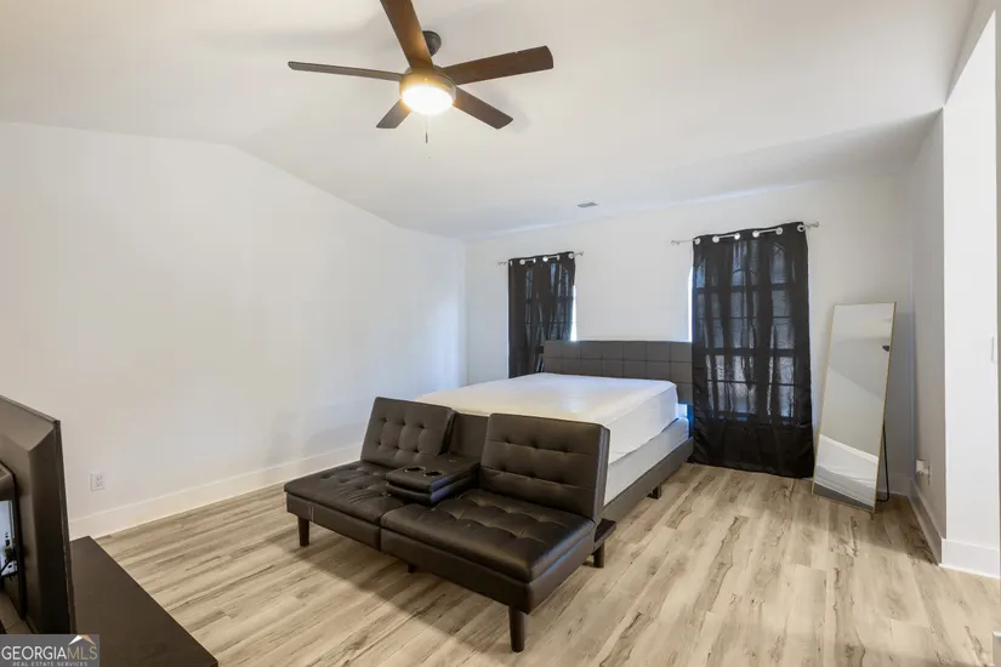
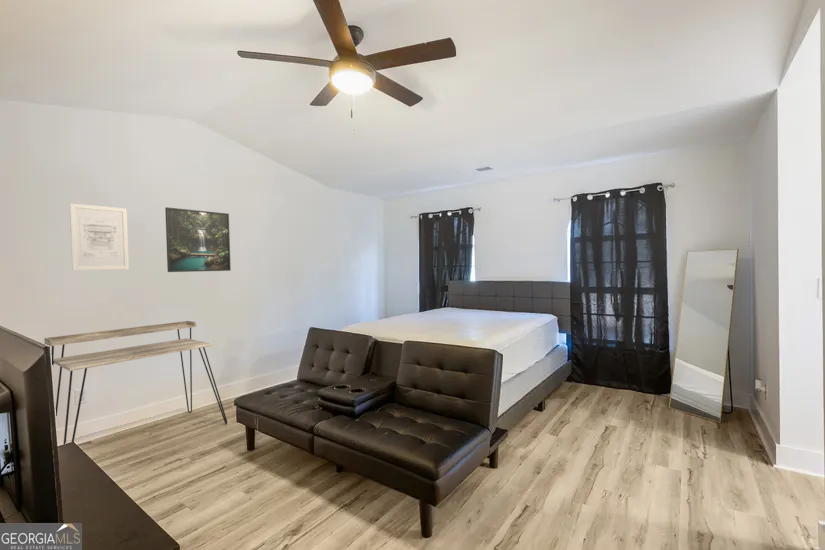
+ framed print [164,206,232,273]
+ desk [43,320,228,444]
+ wall art [69,202,130,271]
